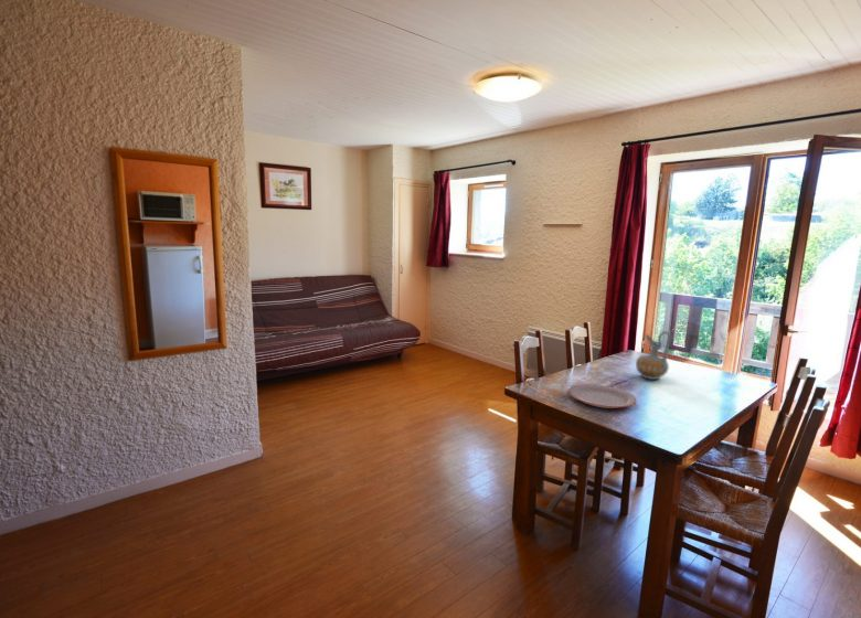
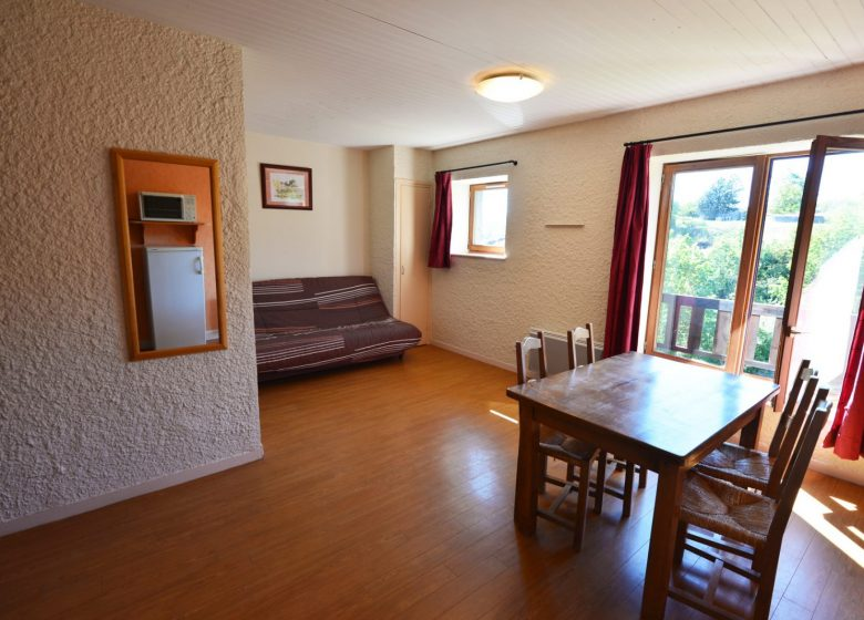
- plate [567,383,638,409]
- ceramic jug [635,330,672,381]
